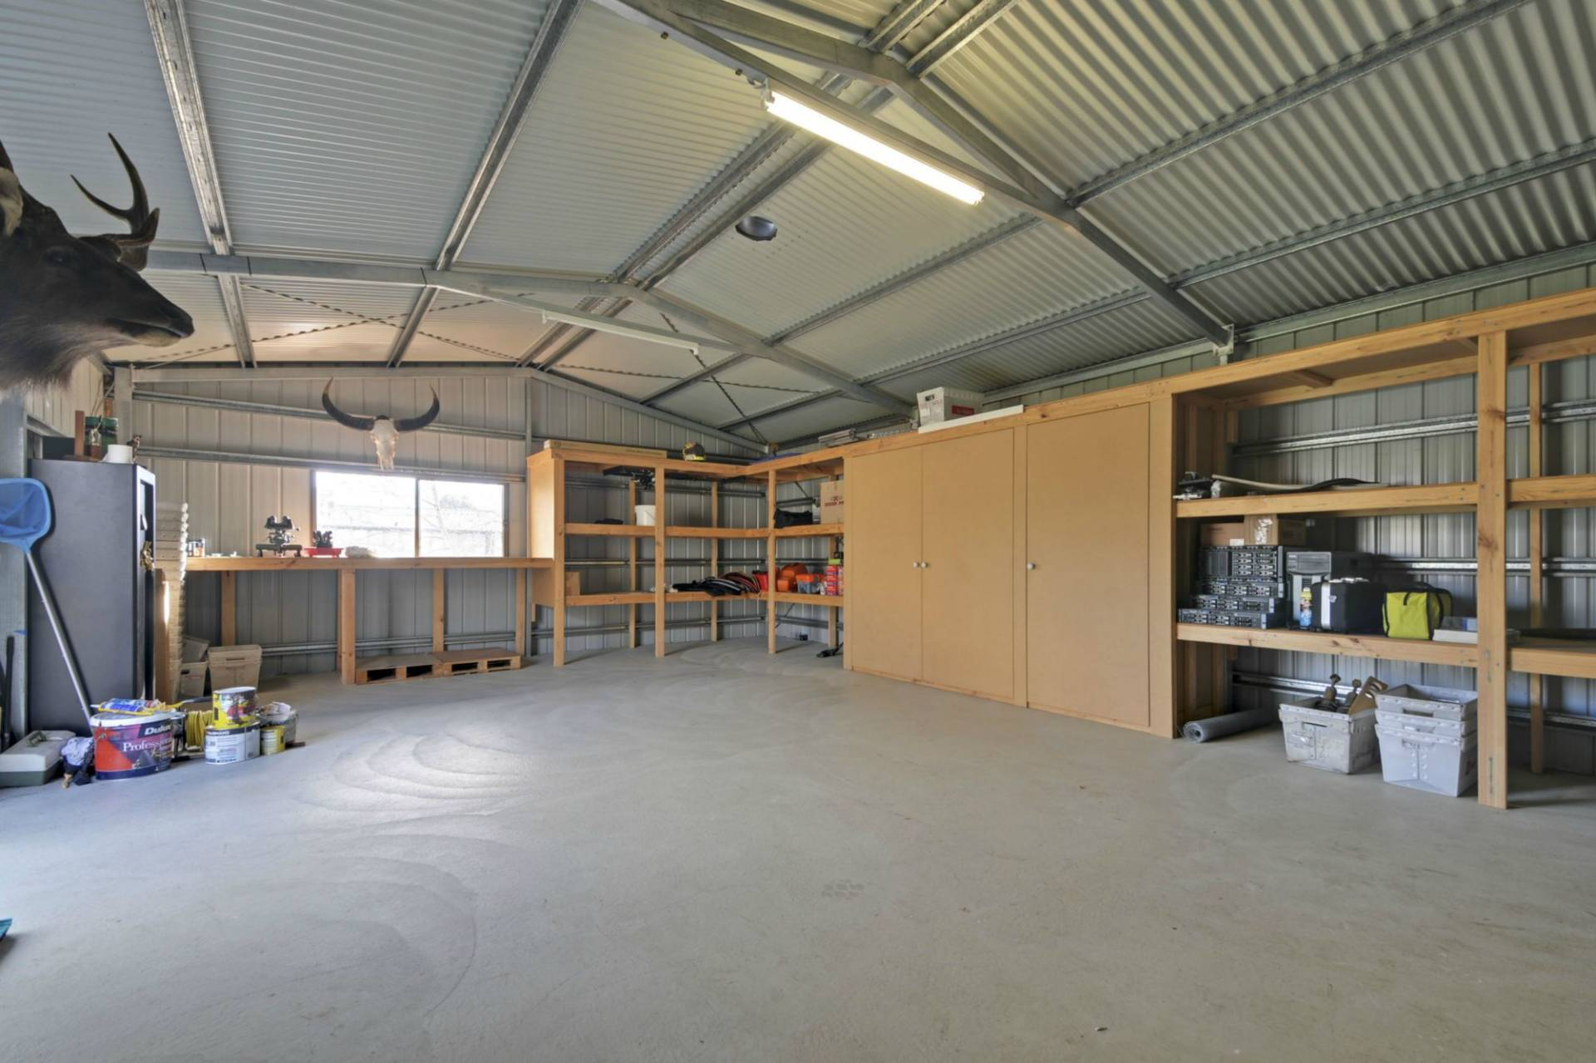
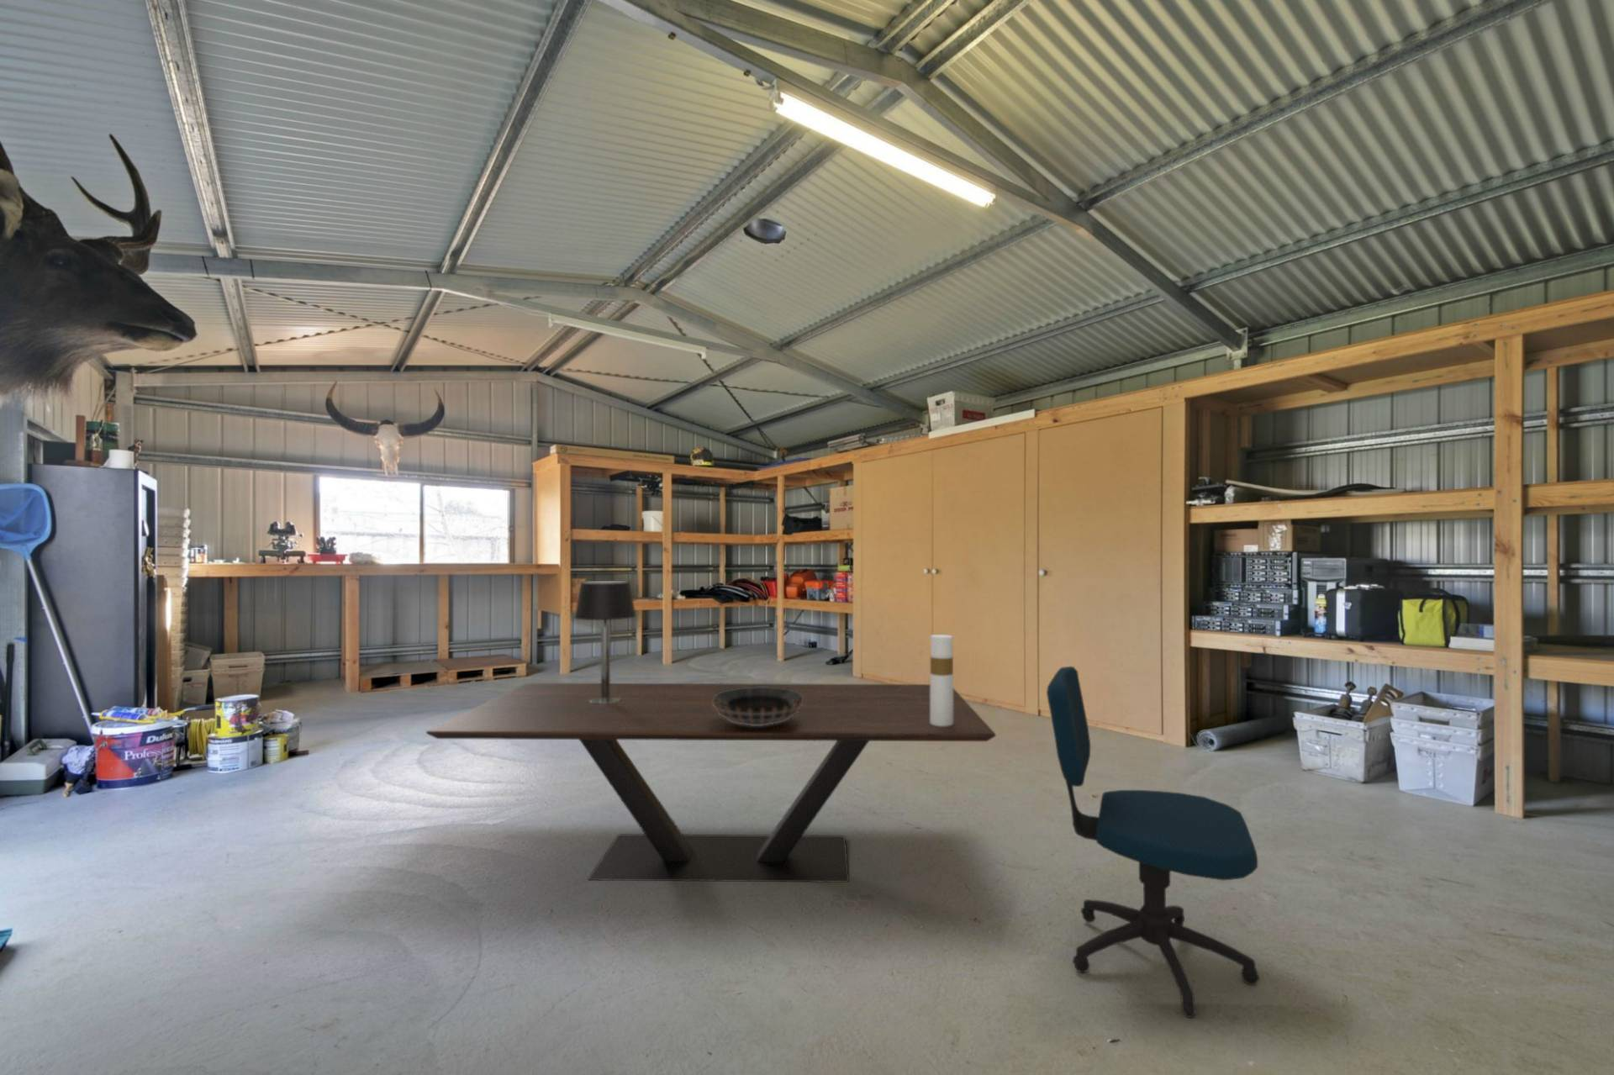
+ decorative bowl [712,686,804,726]
+ office chair [1045,666,1261,1019]
+ pump dispenser [930,633,954,726]
+ dining table [425,683,996,883]
+ table lamp [574,579,637,703]
